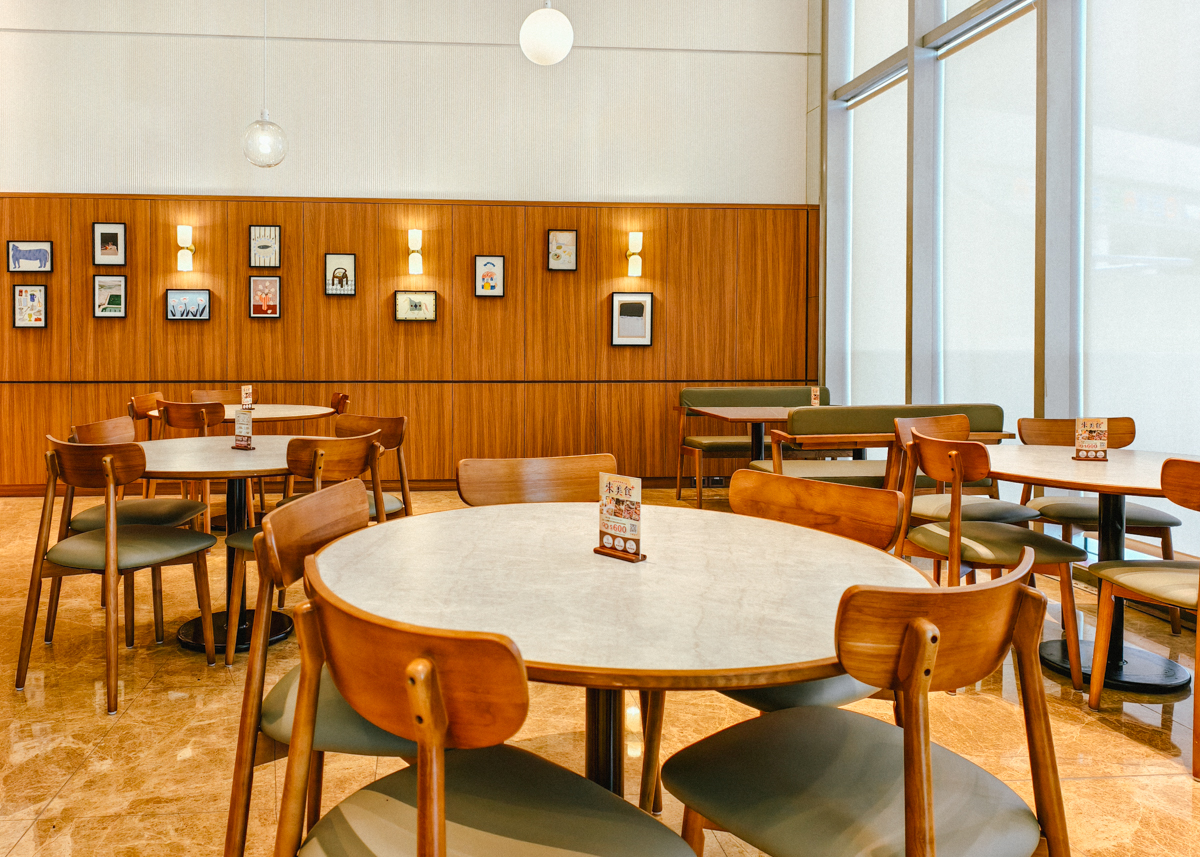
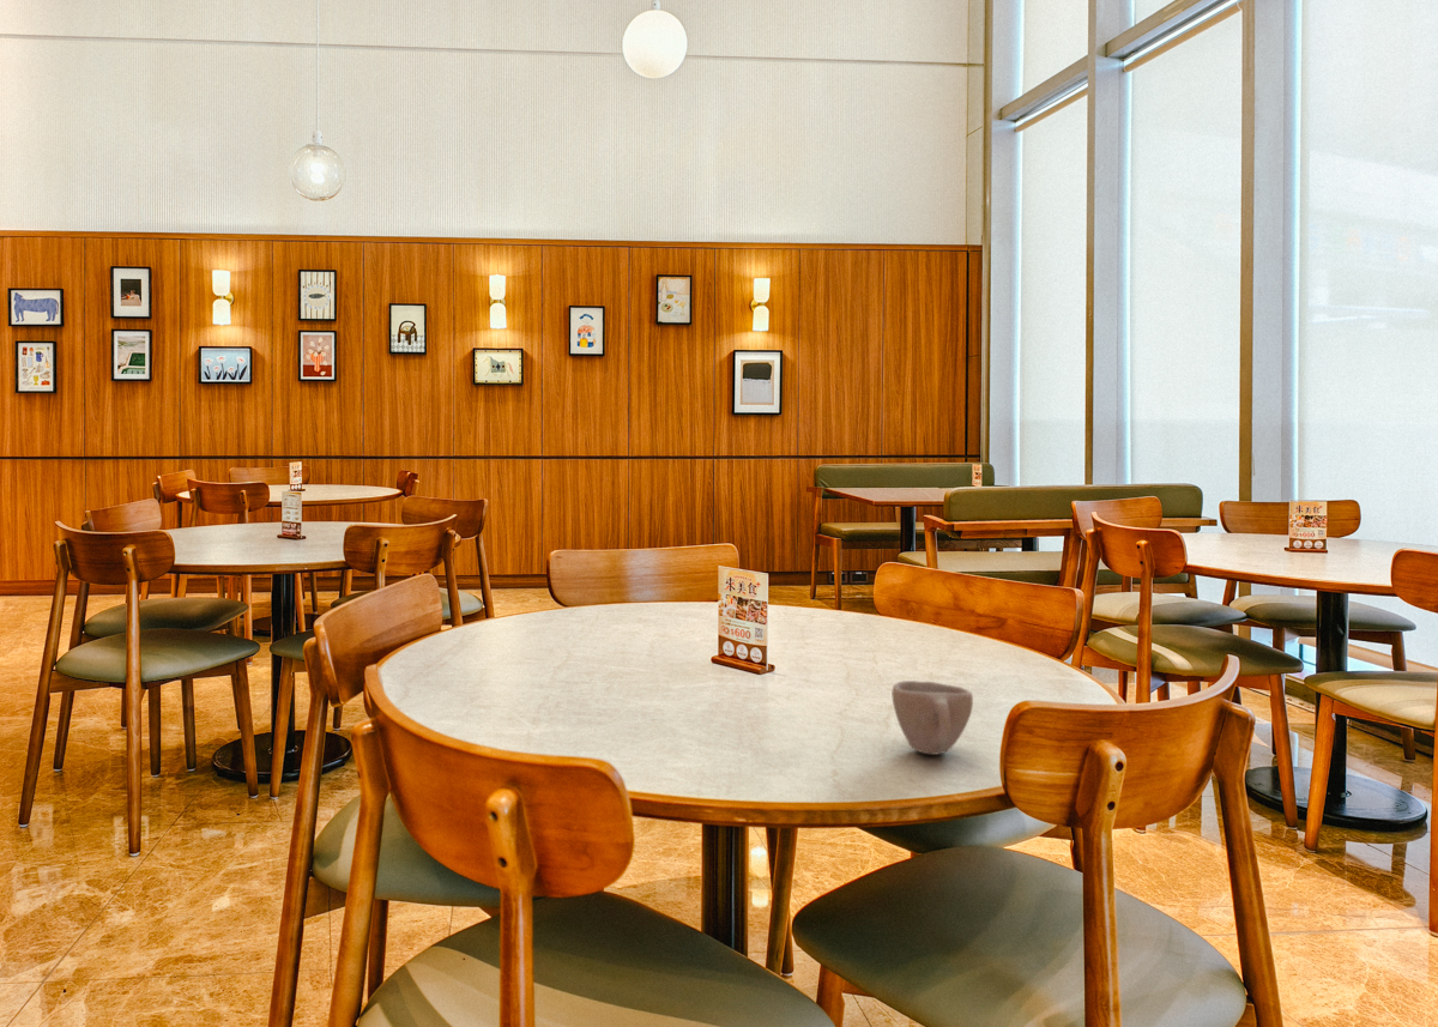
+ cup [890,679,974,756]
